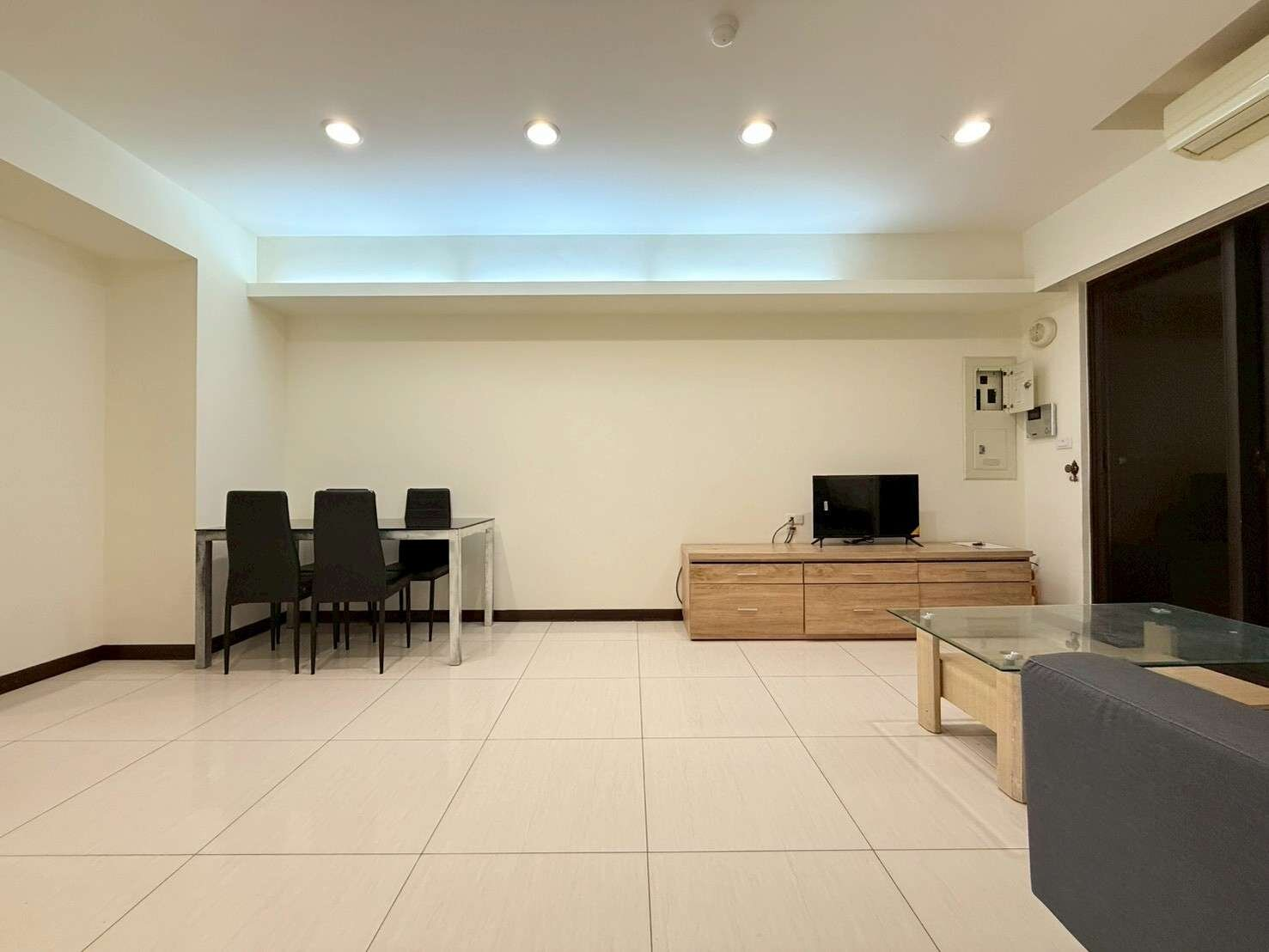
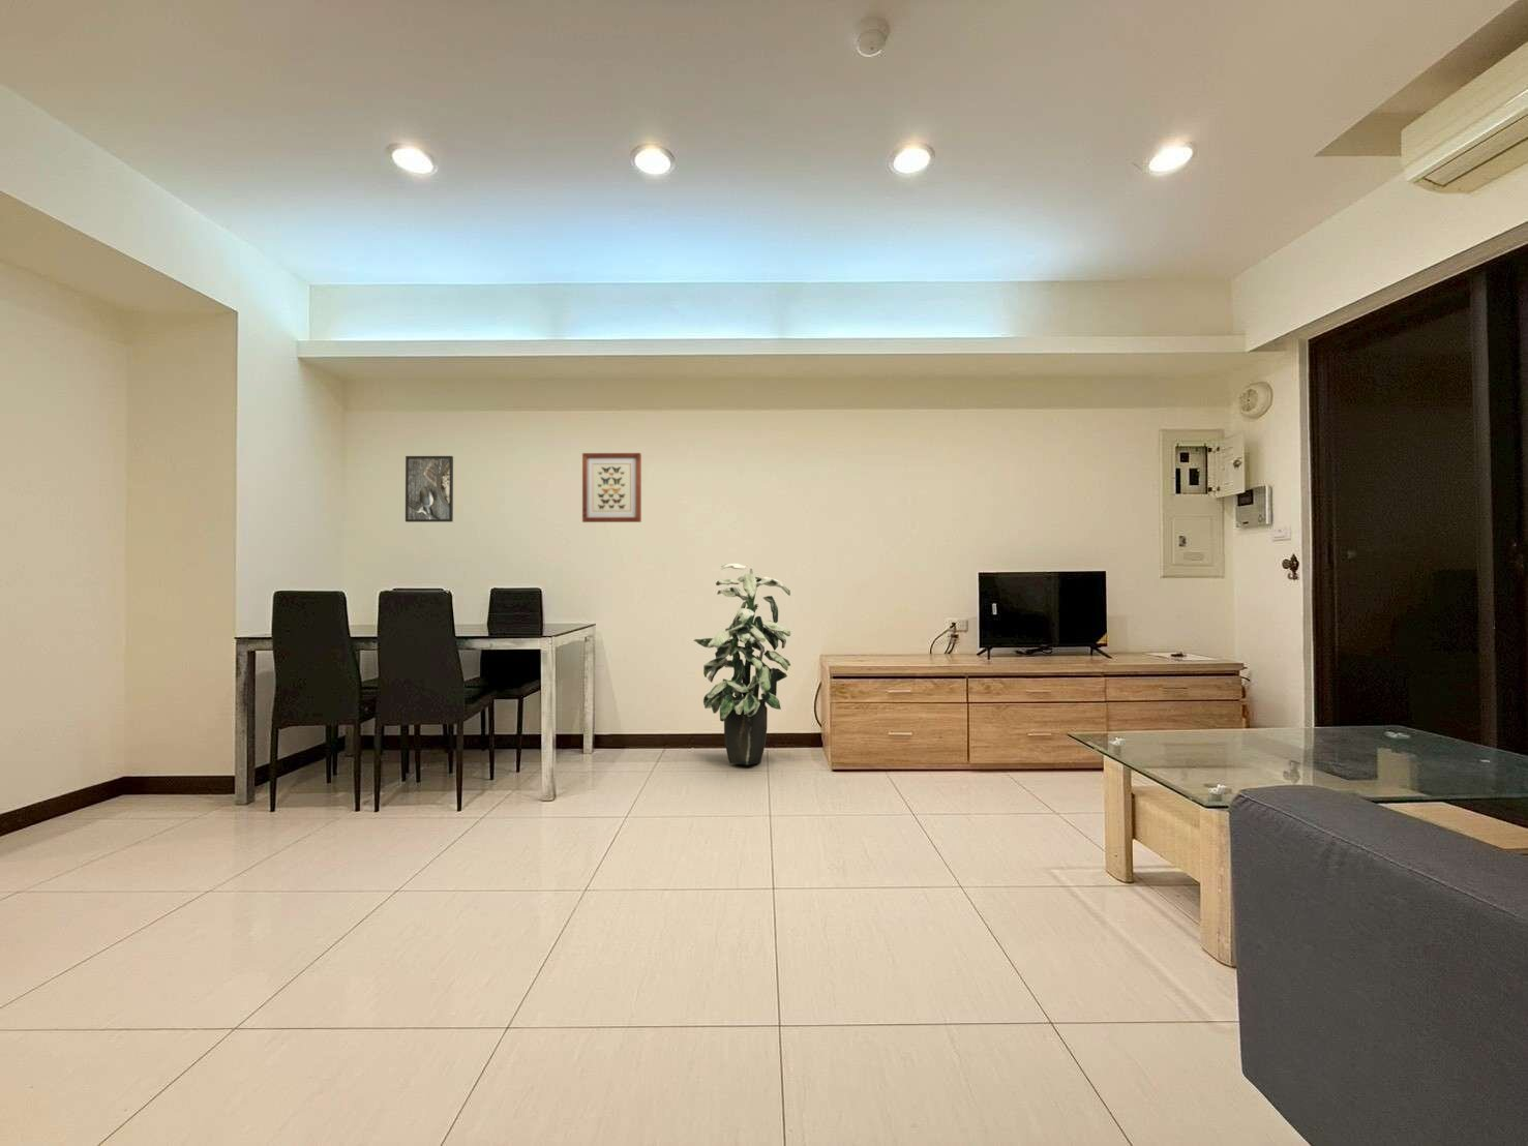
+ wall art [582,451,643,524]
+ indoor plant [692,562,791,766]
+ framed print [405,455,454,524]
